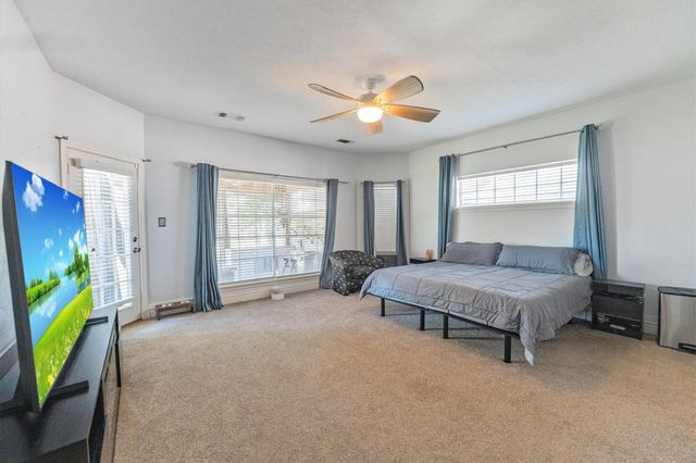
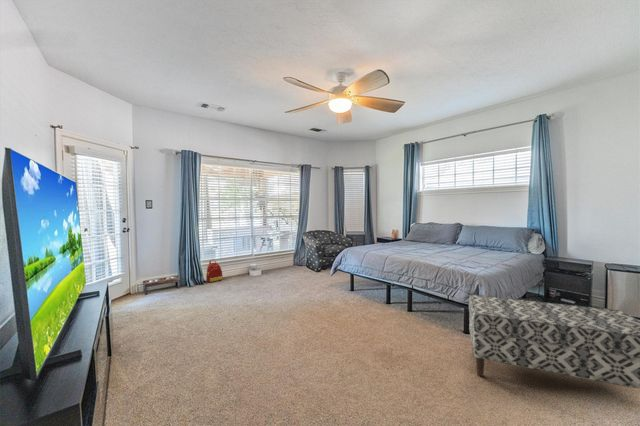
+ bench [468,294,640,390]
+ backpack [205,259,224,283]
